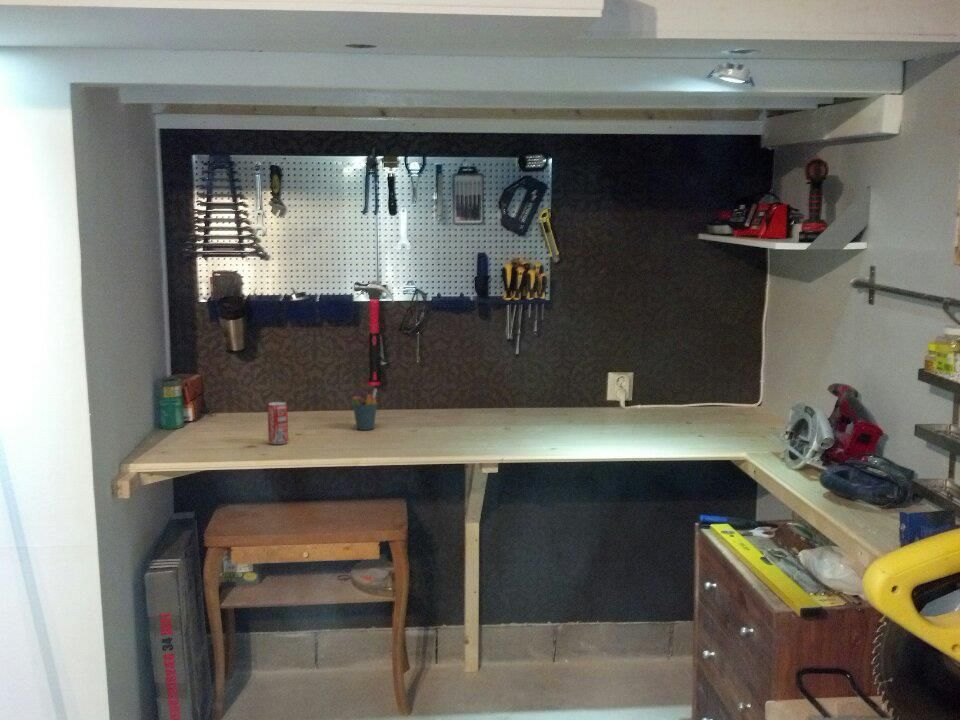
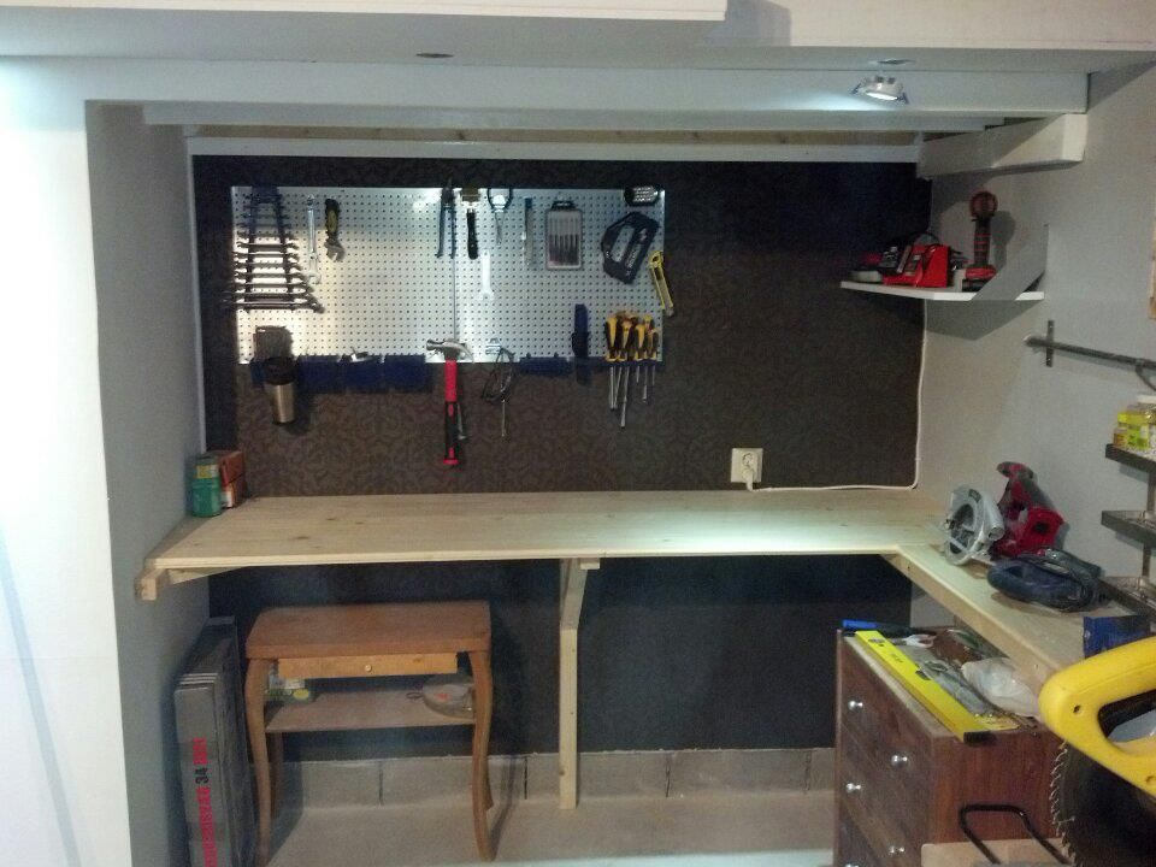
- pen holder [351,387,378,431]
- beverage can [267,401,289,445]
